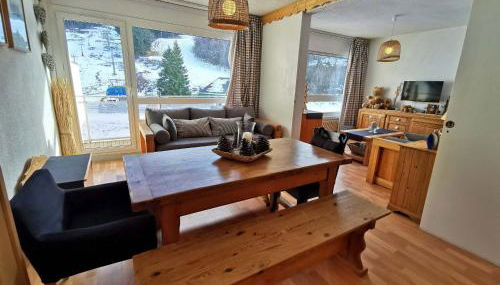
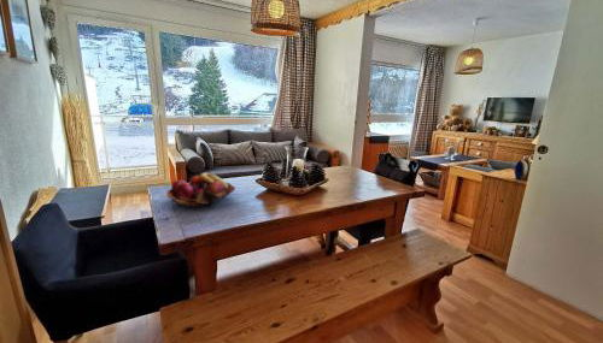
+ fruit basket [165,172,236,208]
